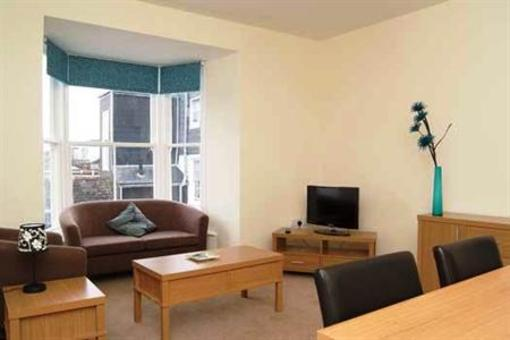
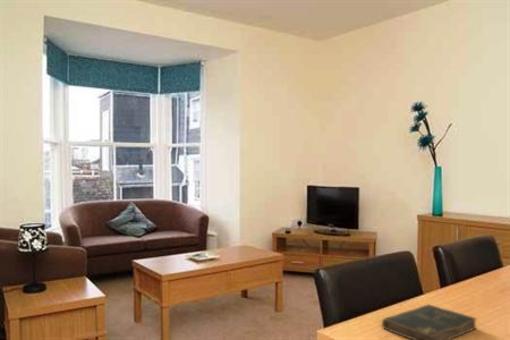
+ bible [381,303,478,340]
